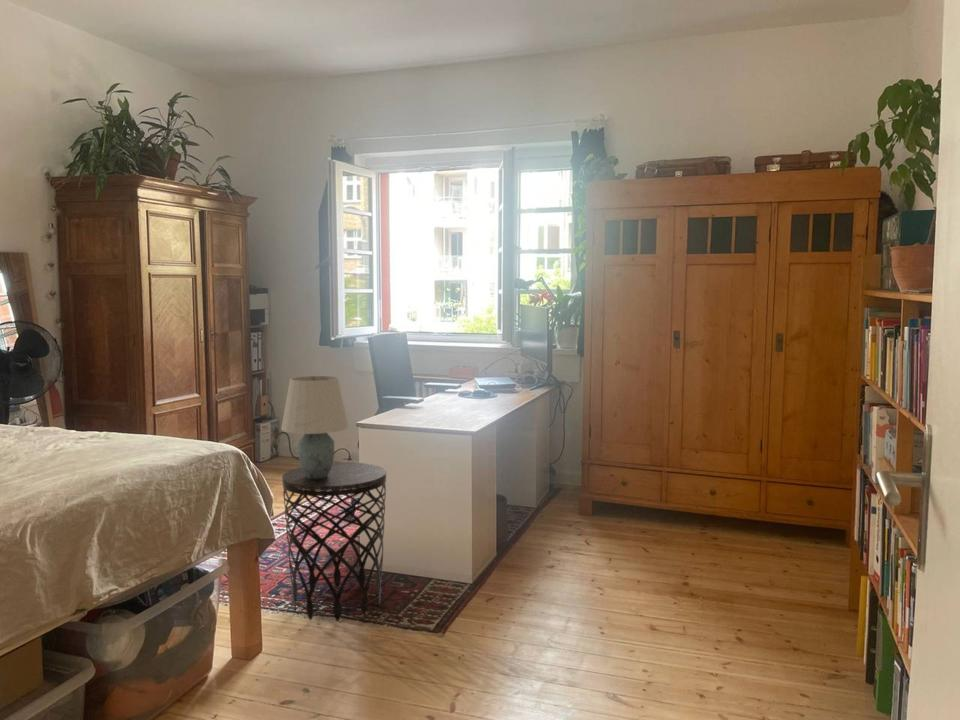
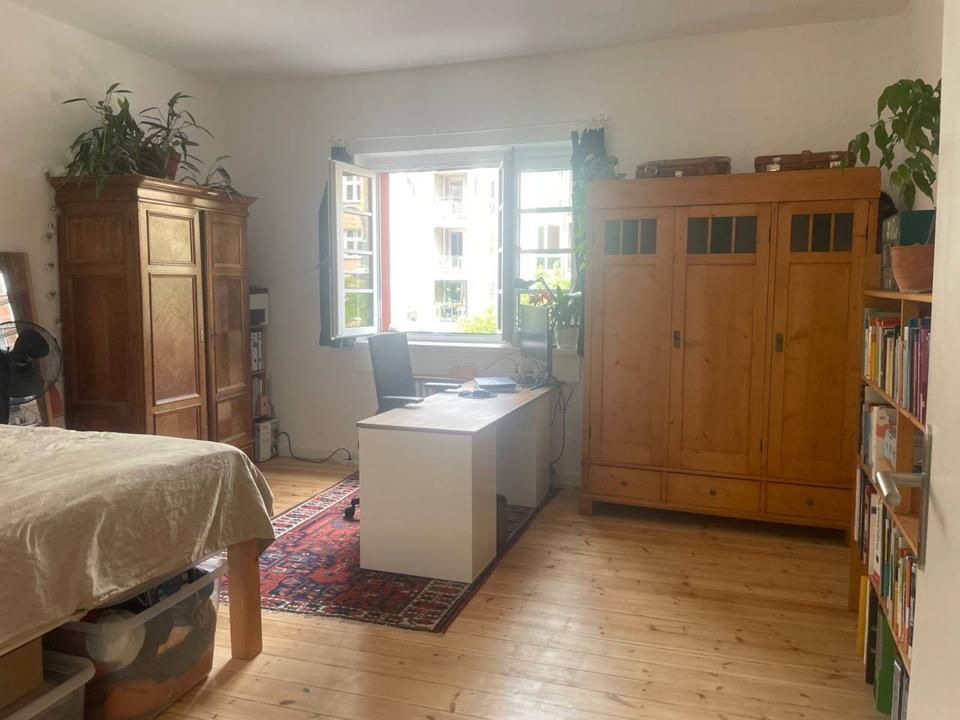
- side table [281,462,387,622]
- table lamp [280,375,350,479]
